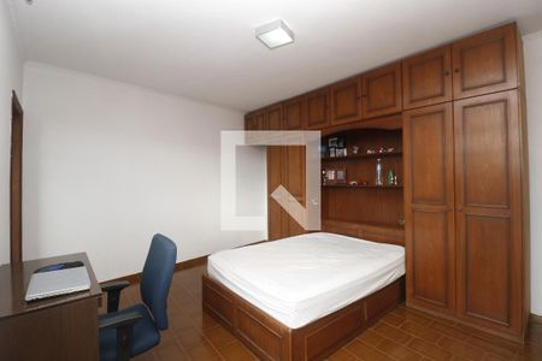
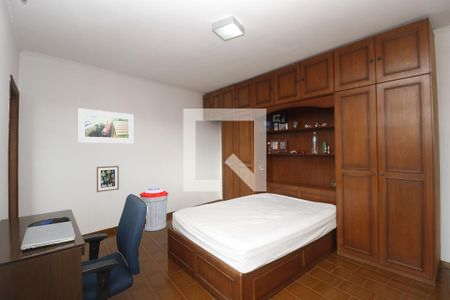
+ wall art [96,165,120,193]
+ trash can [139,187,169,232]
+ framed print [77,107,135,144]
